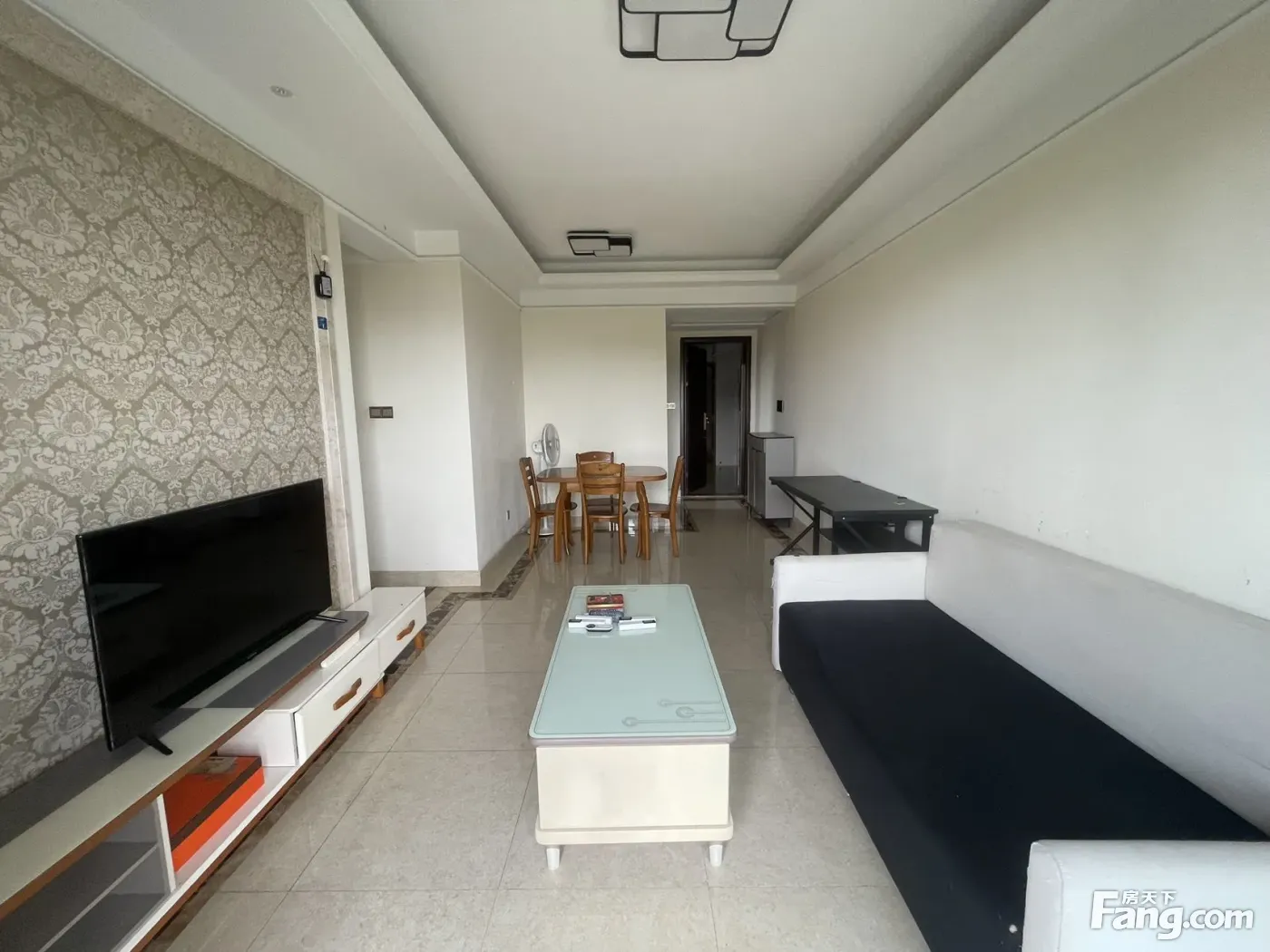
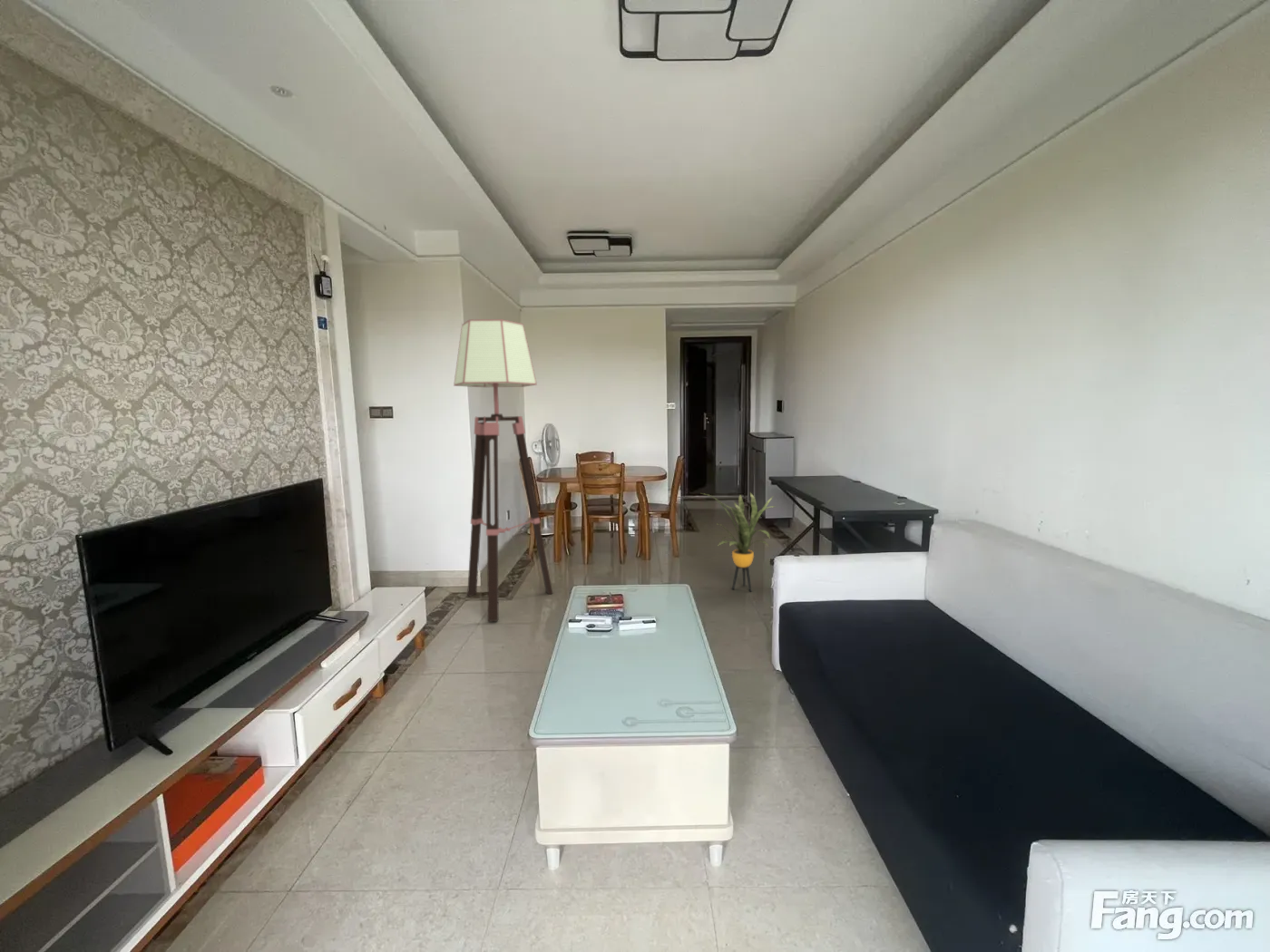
+ house plant [701,491,778,593]
+ floor lamp [453,318,553,622]
